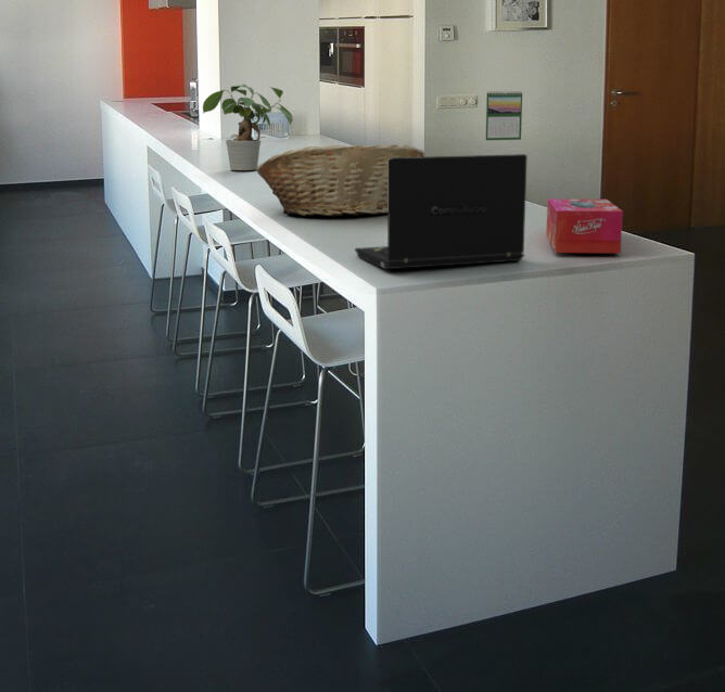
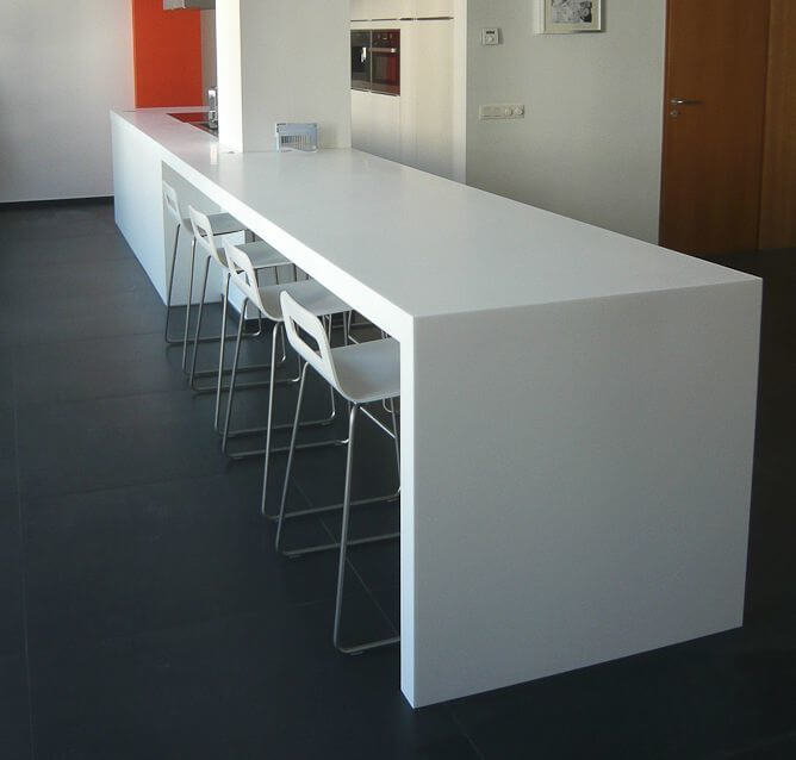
- laptop [354,153,529,270]
- calendar [484,90,523,141]
- tissue box [545,197,624,254]
- potted plant [202,84,294,171]
- fruit basket [256,143,425,217]
